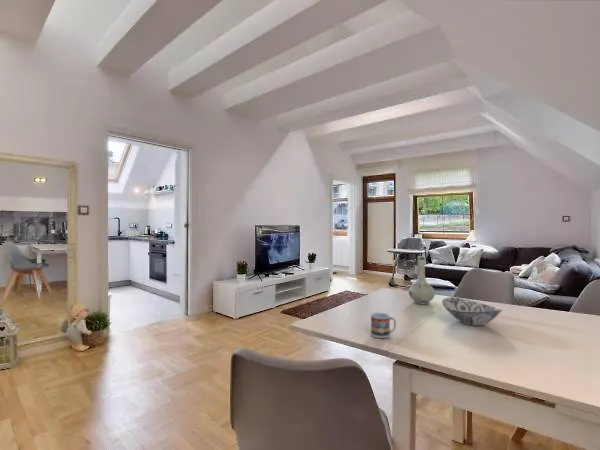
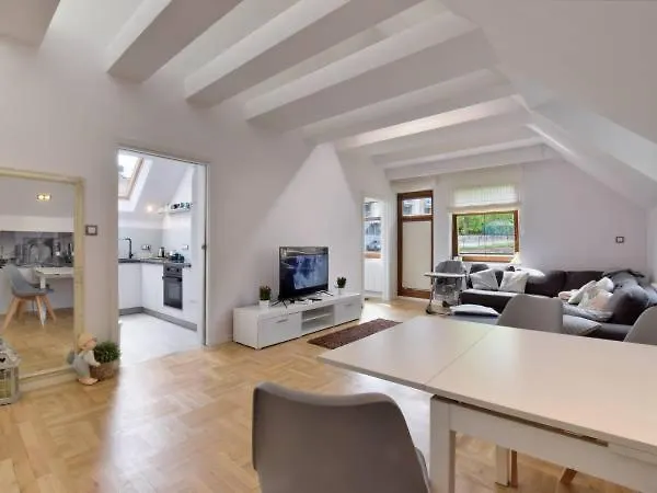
- vase [407,255,436,305]
- decorative bowl [441,296,503,327]
- cup [370,312,397,339]
